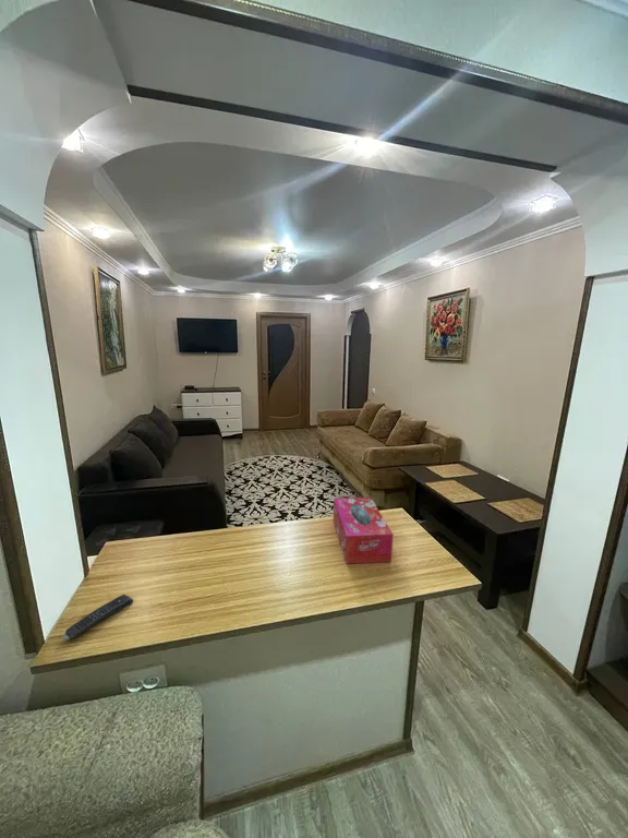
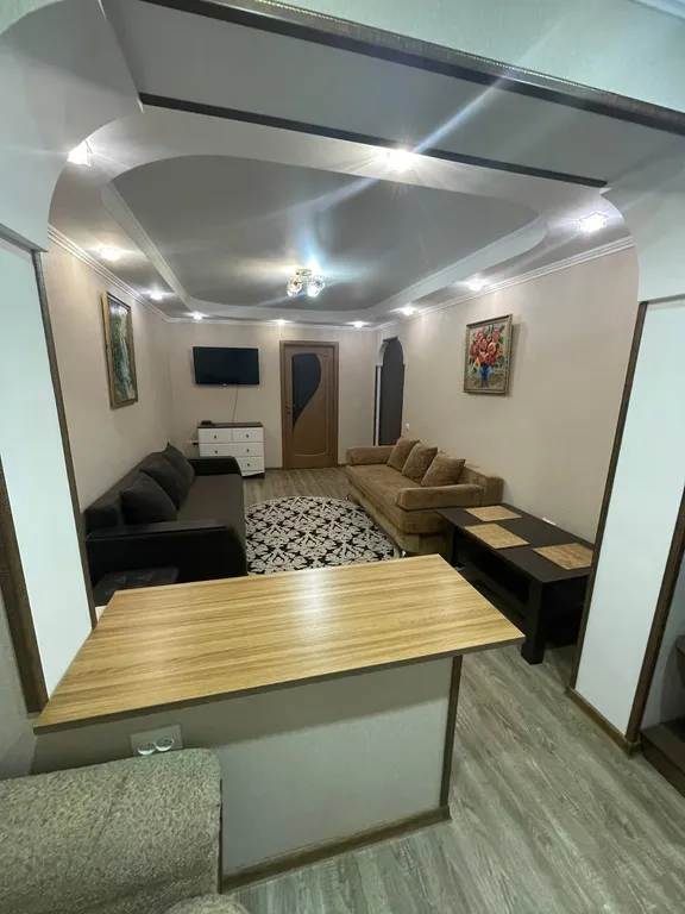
- remote control [62,594,134,642]
- tissue box [333,496,394,564]
